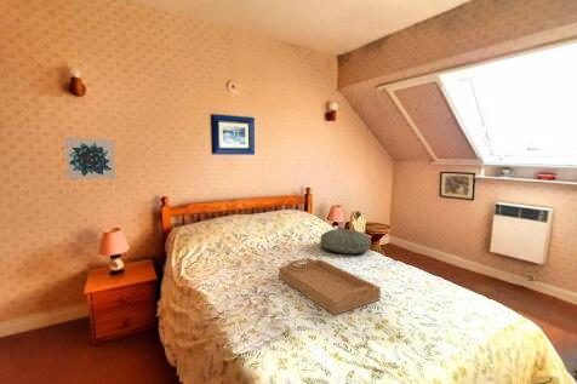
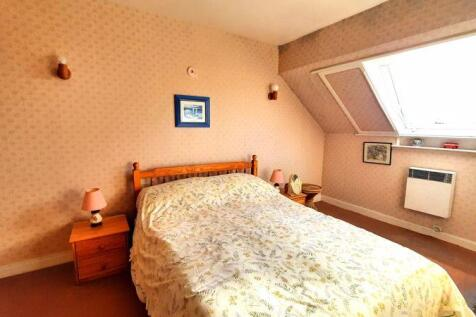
- wall art [64,137,116,180]
- pillow [319,228,372,256]
- serving tray [278,257,382,316]
